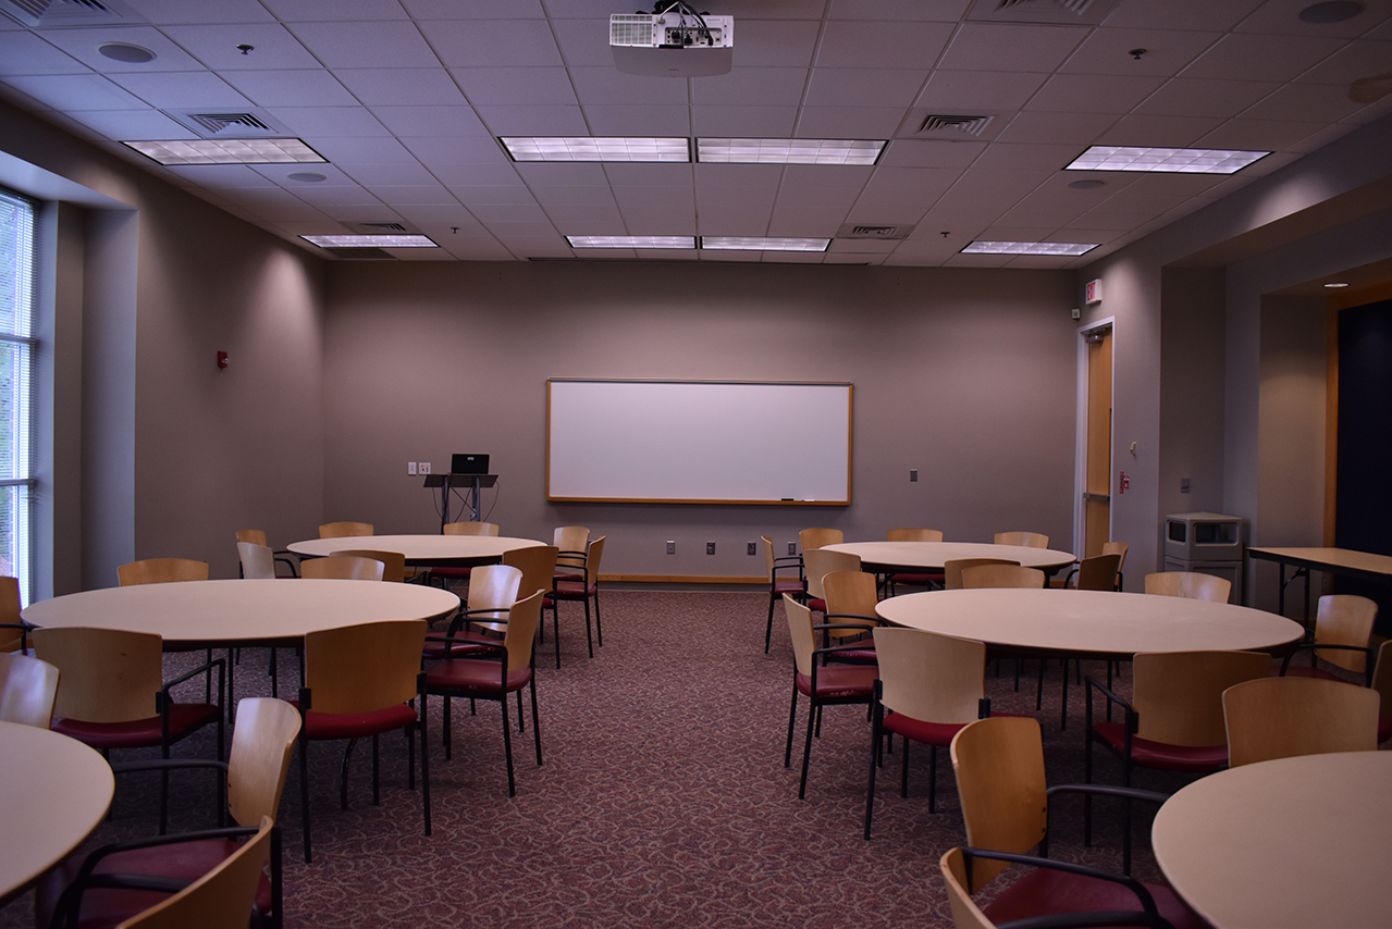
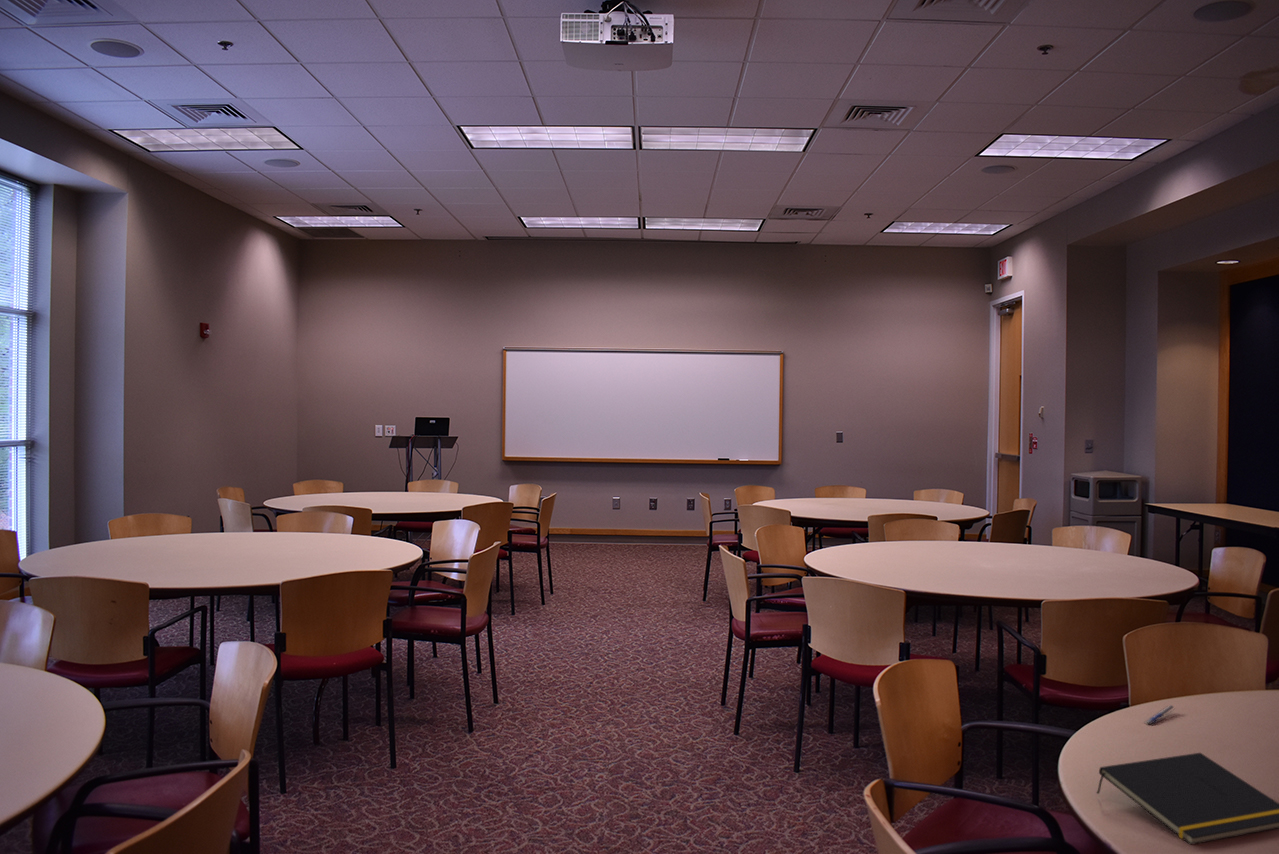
+ pen [1143,704,1177,726]
+ notepad [1096,752,1279,846]
